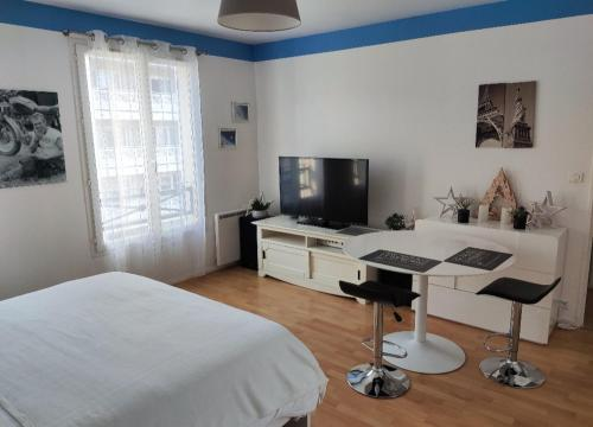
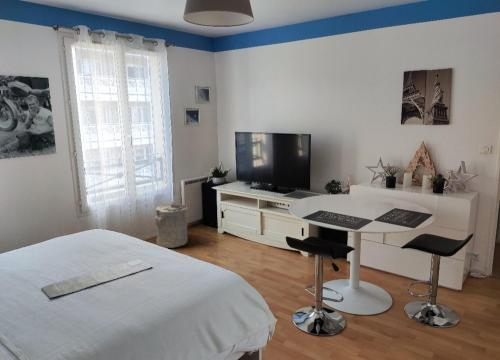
+ laundry hamper [153,202,189,249]
+ bath mat [41,259,153,299]
